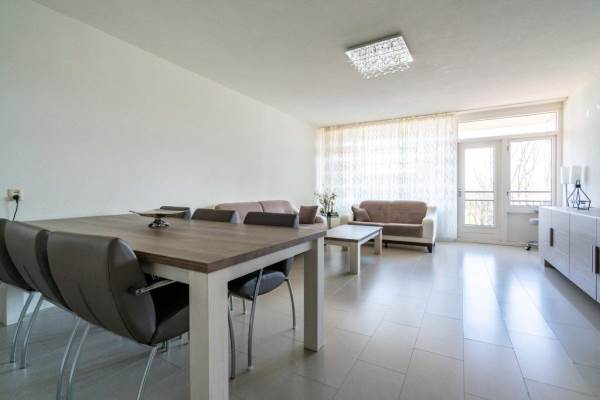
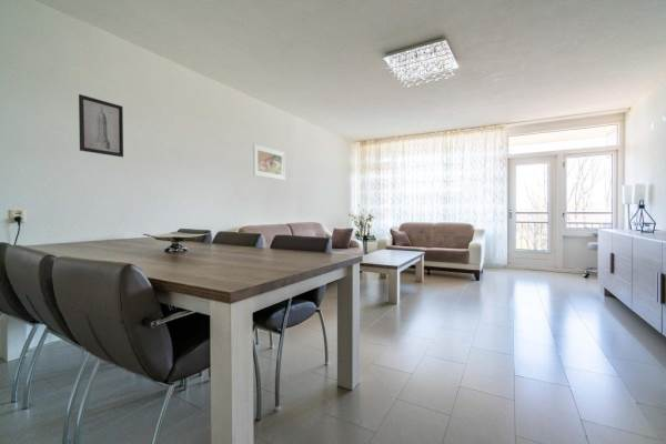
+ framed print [252,143,286,181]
+ wall art [78,93,124,158]
